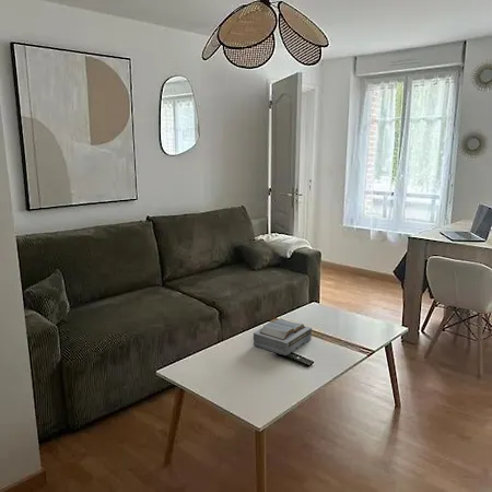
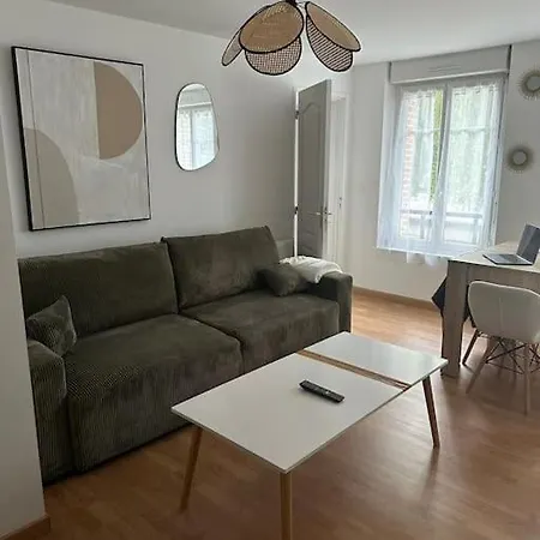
- bible [253,317,313,356]
